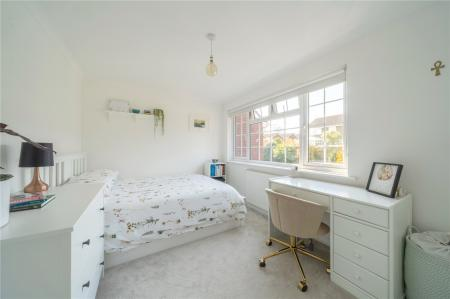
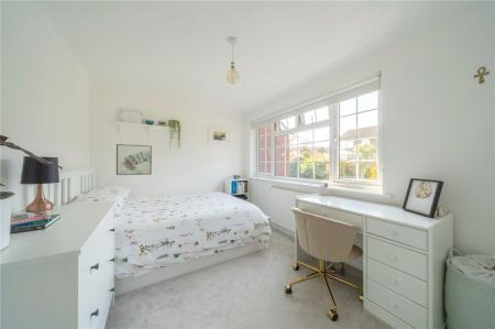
+ wall art [116,143,153,176]
